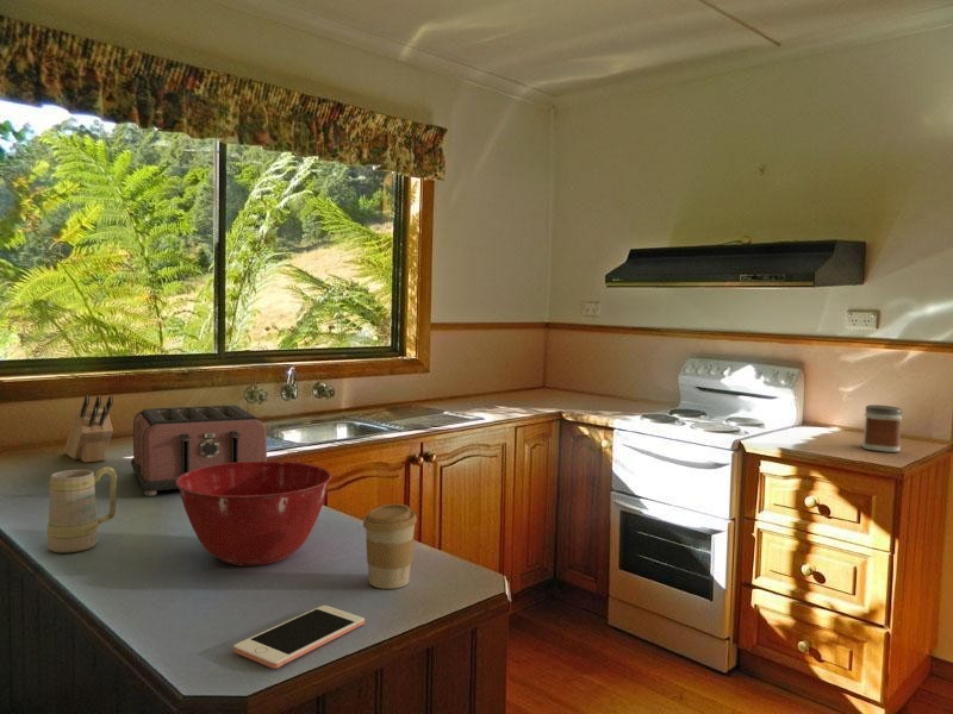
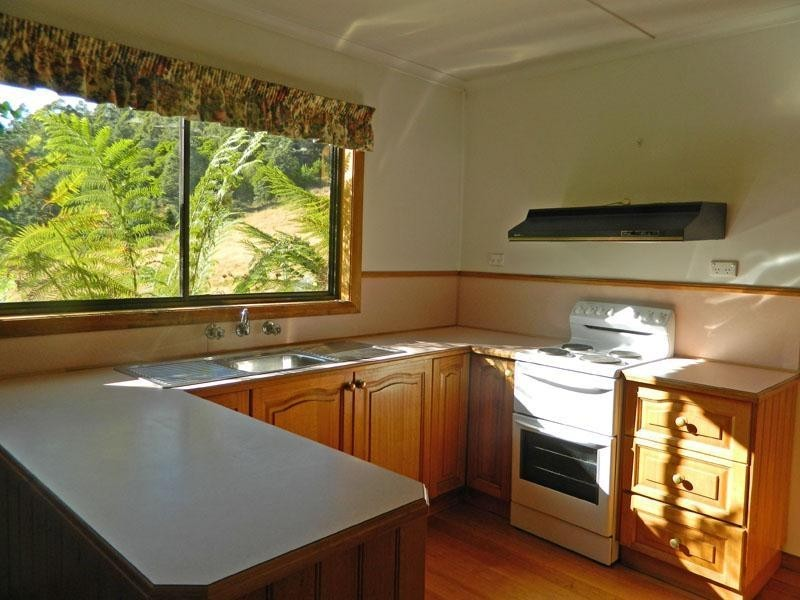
- mixing bowl [176,461,332,566]
- toaster [130,405,268,497]
- knife block [63,395,114,464]
- mug [46,465,118,555]
- jar [861,403,903,453]
- cell phone [232,605,366,670]
- coffee cup [362,503,418,590]
